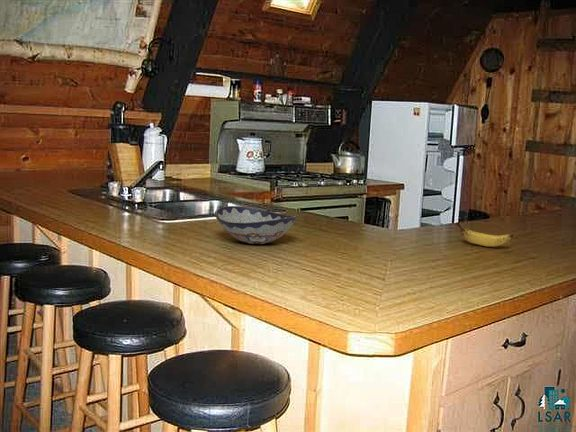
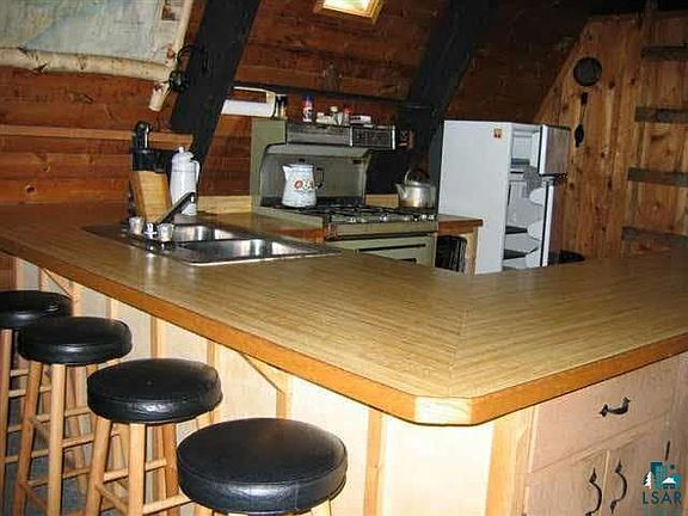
- banana [455,222,514,248]
- decorative bowl [214,205,298,245]
